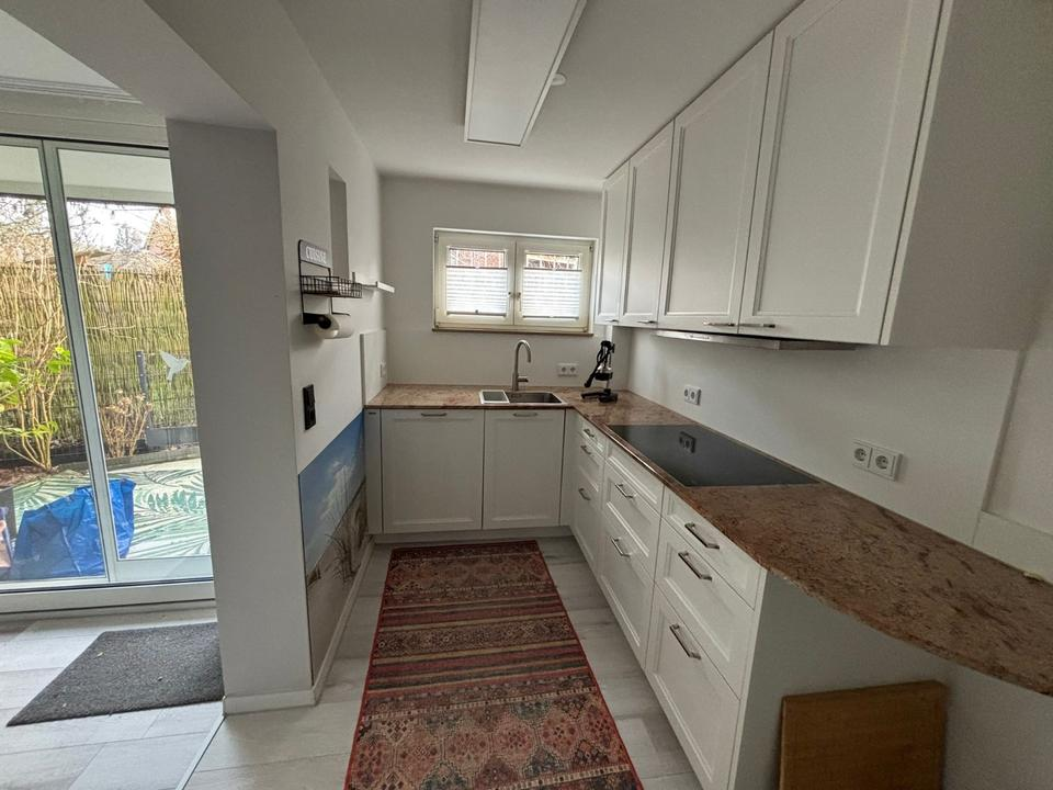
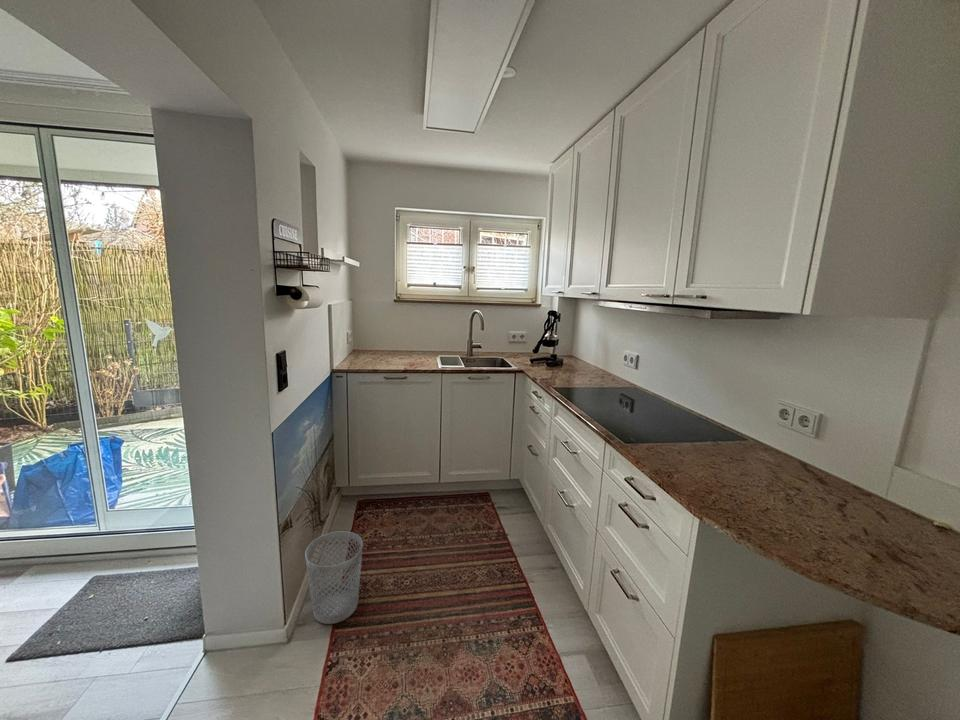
+ wastebasket [304,530,364,625]
